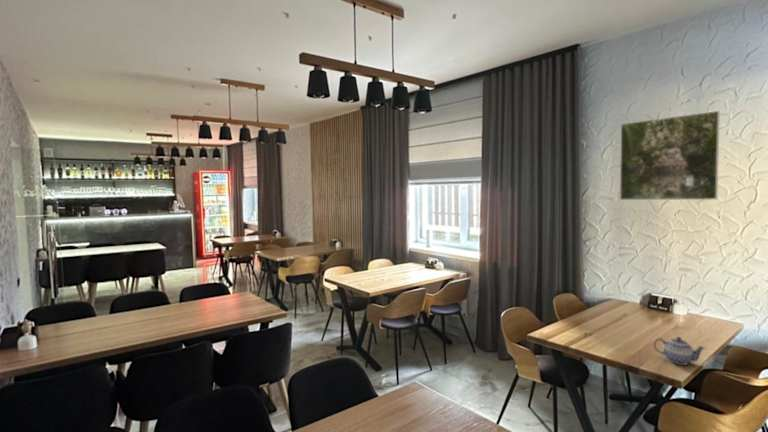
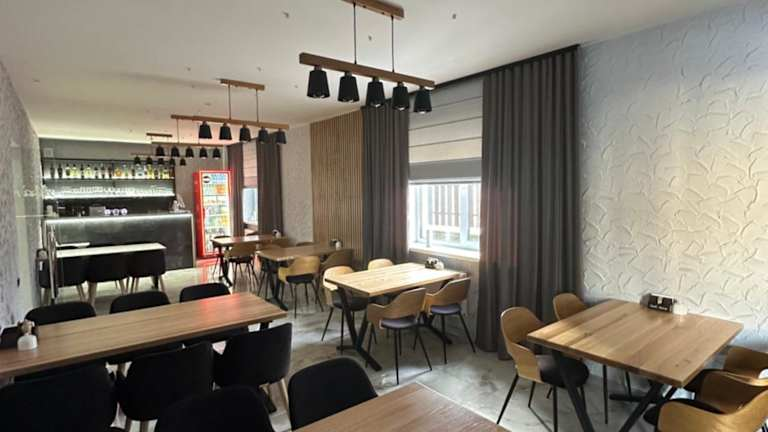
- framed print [619,110,721,201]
- teapot [653,336,706,366]
